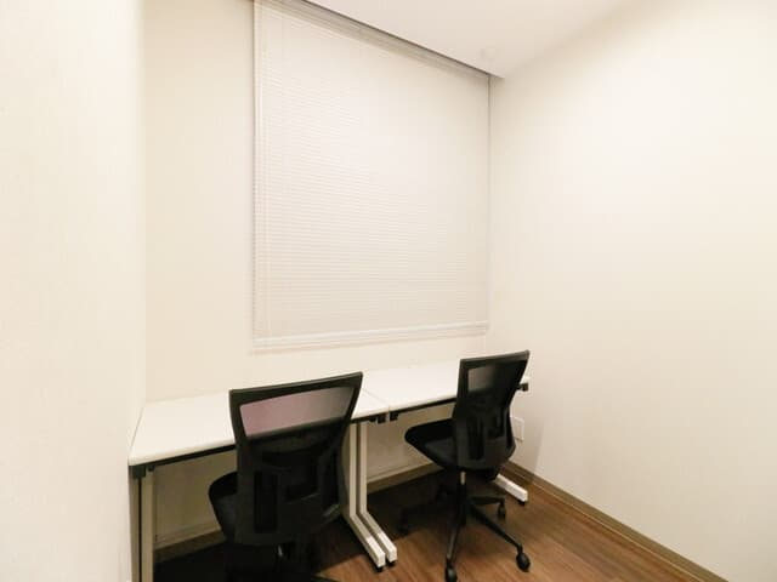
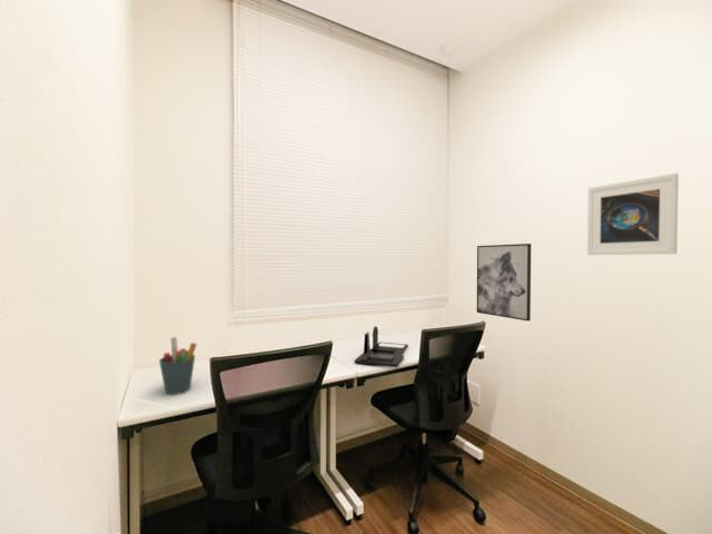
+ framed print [586,172,680,256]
+ desk organizer [354,325,409,368]
+ wall art [476,243,532,322]
+ pen holder [158,336,198,396]
